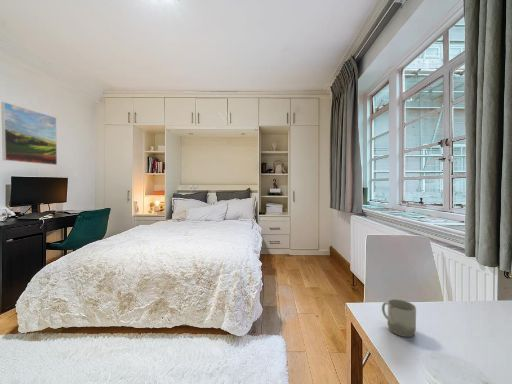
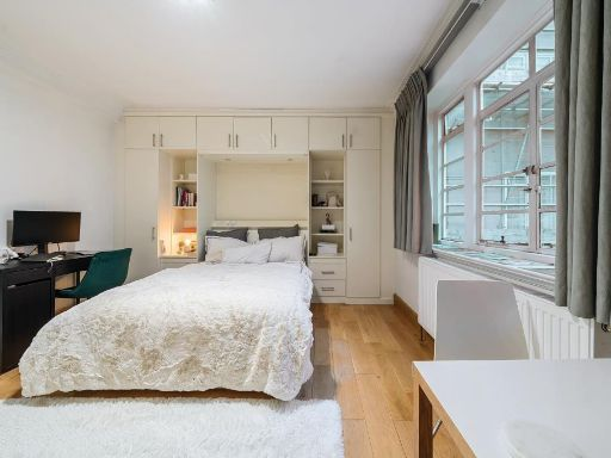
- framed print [0,101,58,166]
- cup [381,298,417,338]
